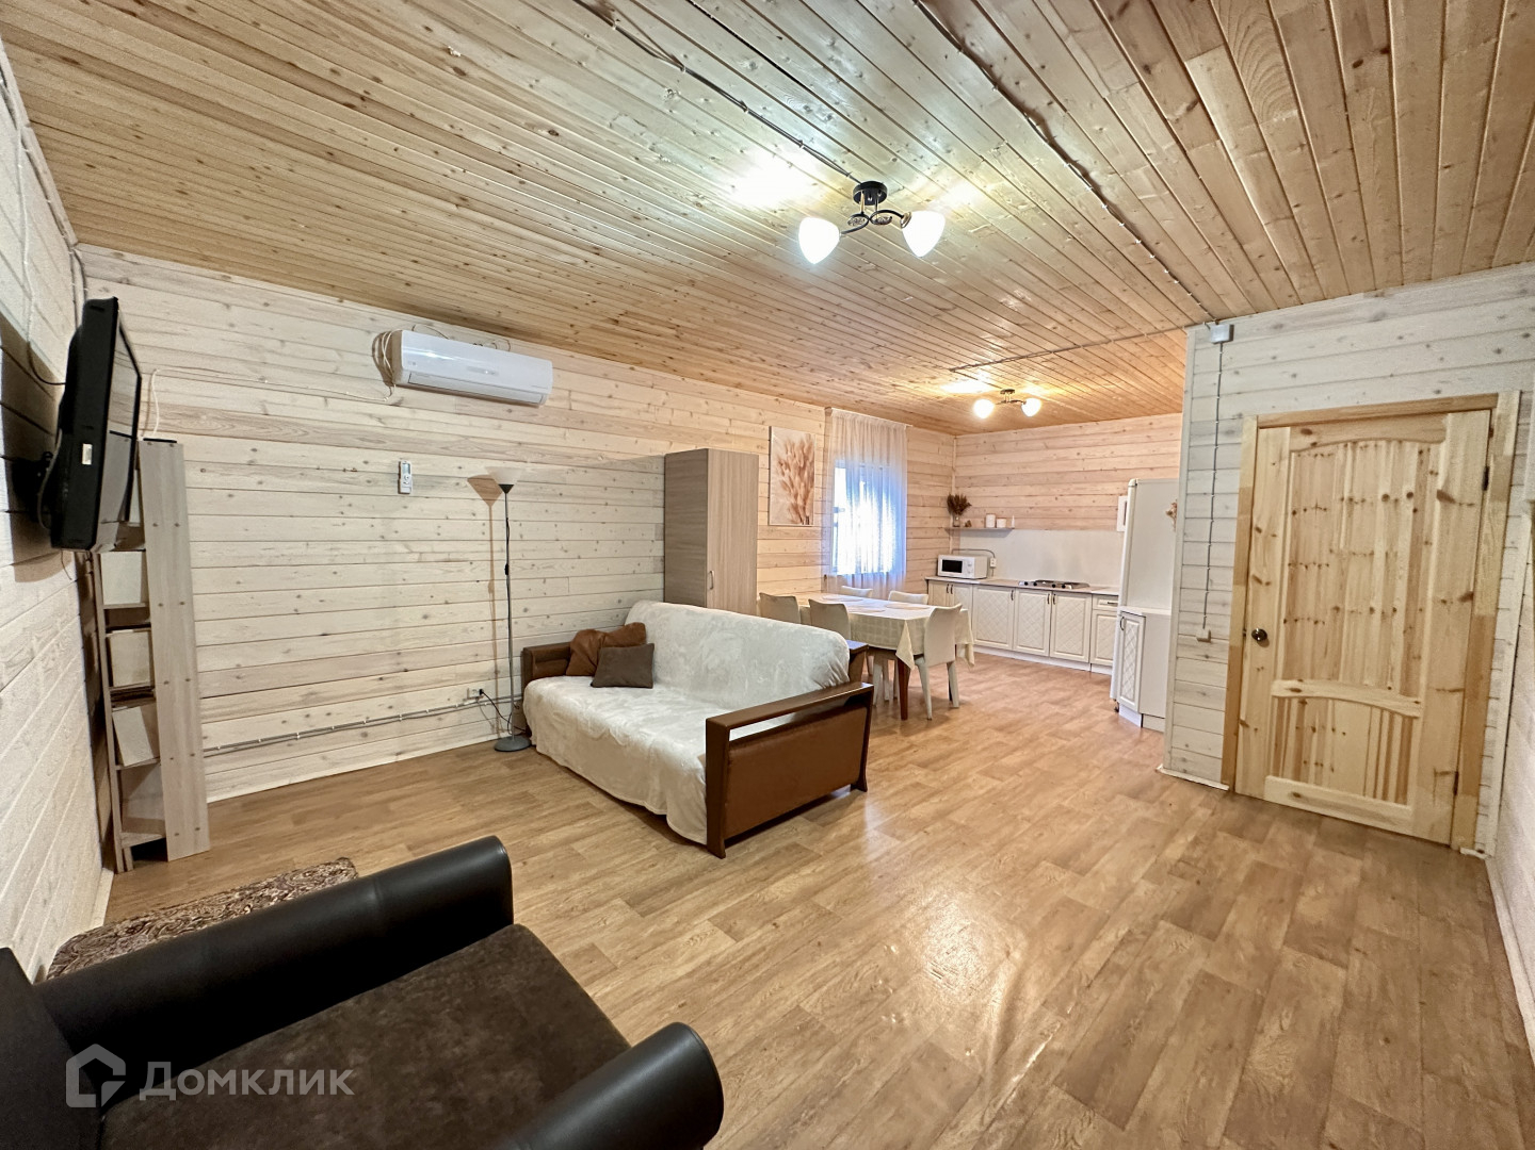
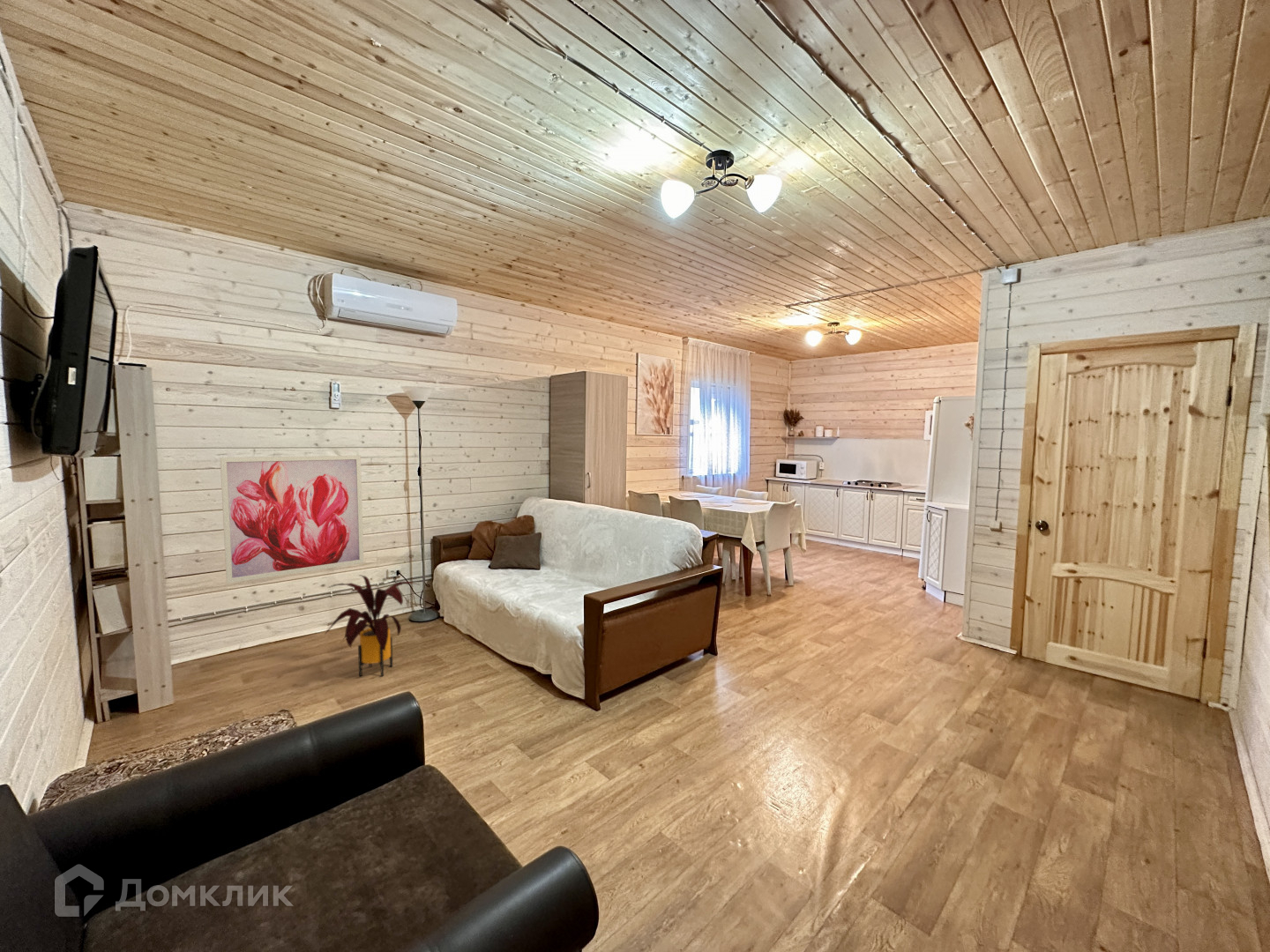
+ wall art [220,455,364,584]
+ house plant [325,575,422,677]
